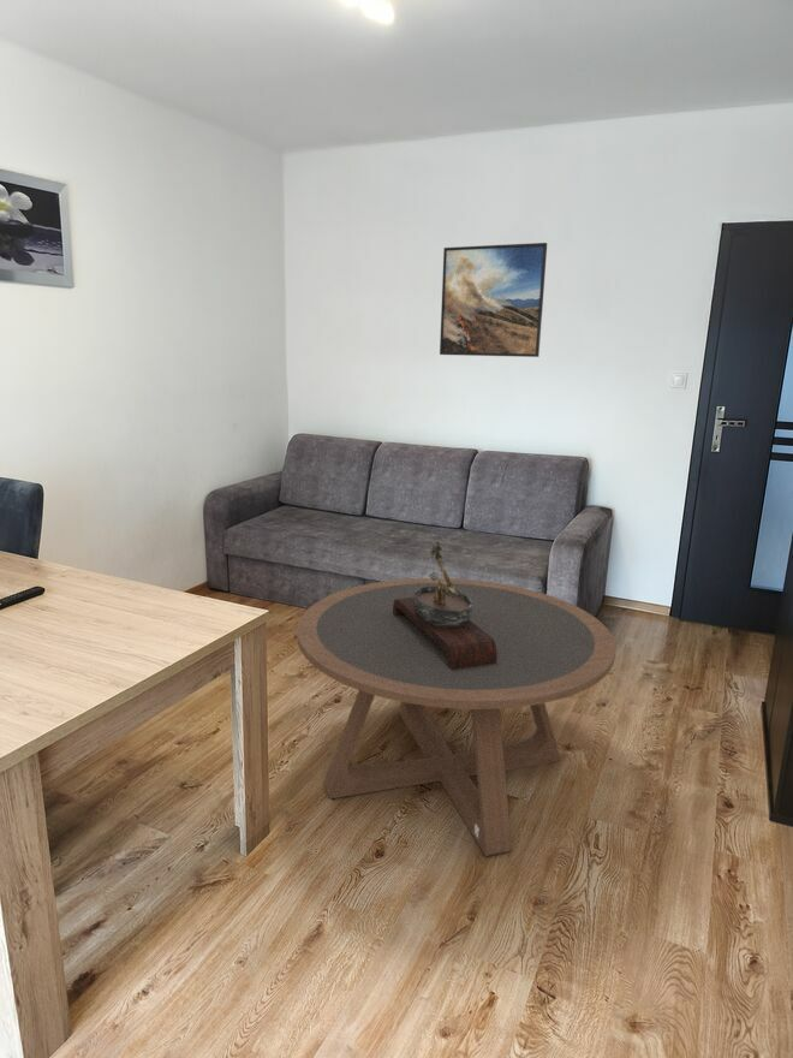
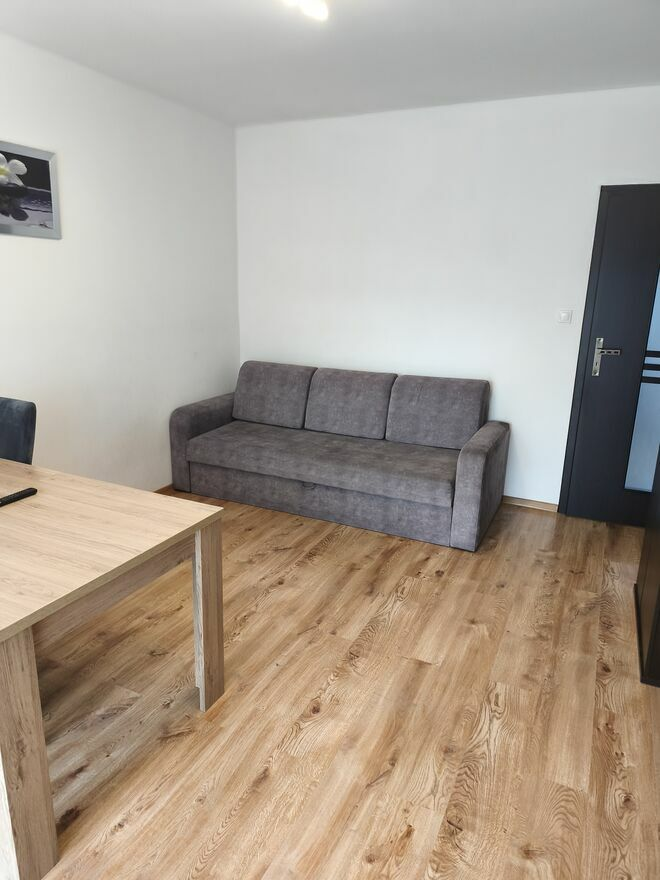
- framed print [439,242,548,358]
- coffee table [296,577,616,857]
- bonsai tree [393,540,497,670]
